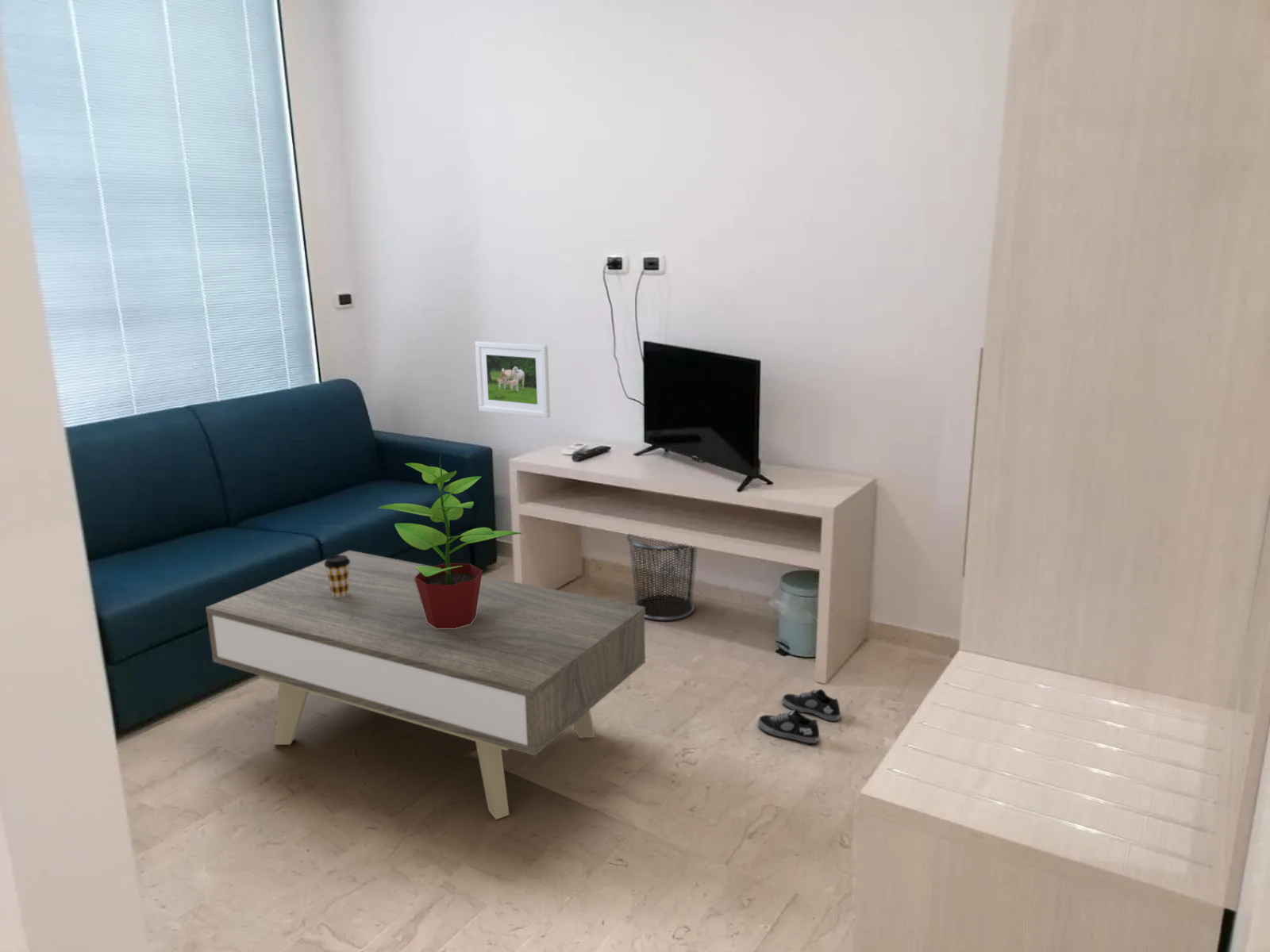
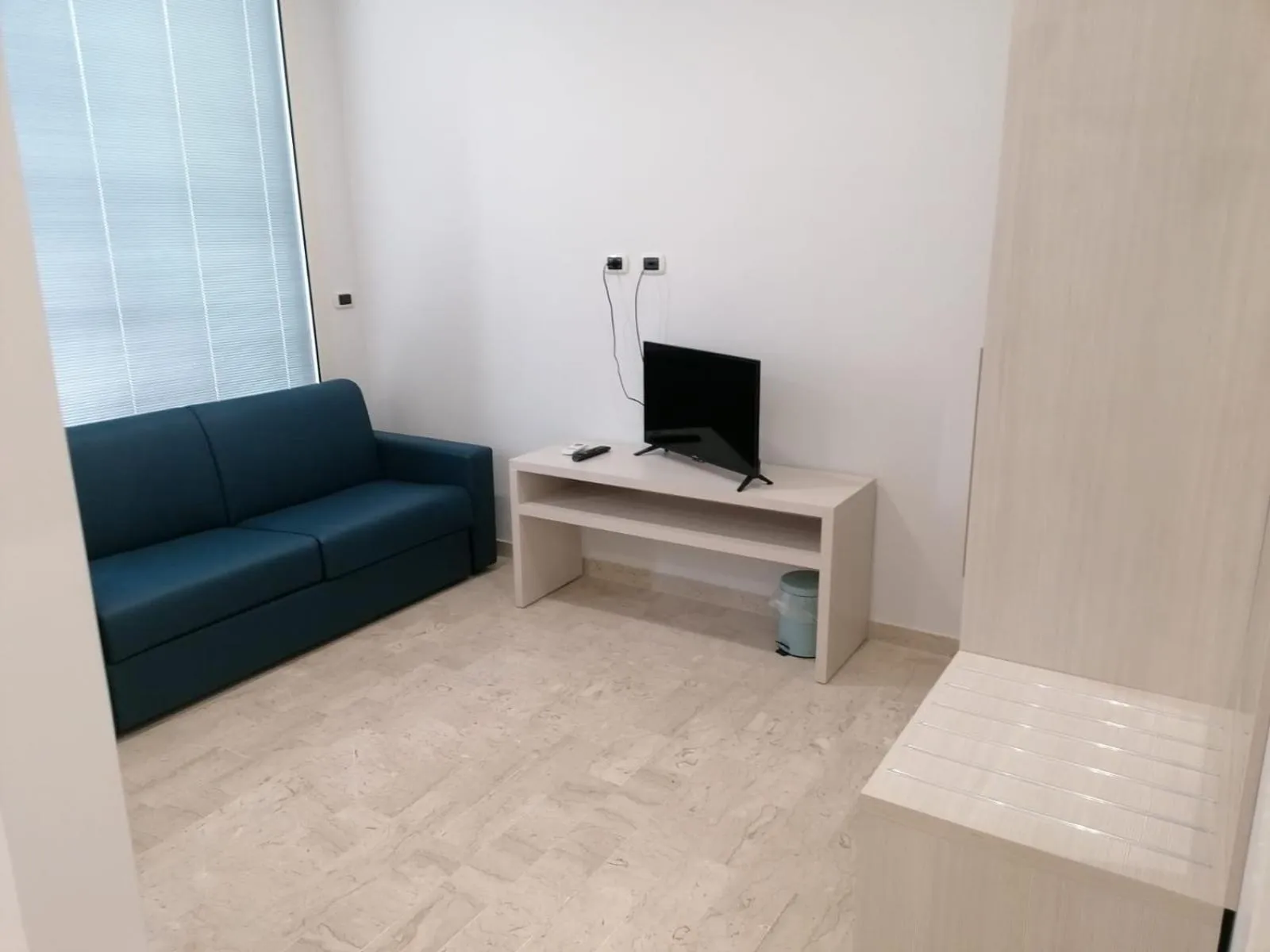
- coffee table [205,550,646,820]
- shoe [757,689,841,744]
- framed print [475,340,551,419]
- trash can [626,533,698,621]
- potted plant [377,453,523,628]
- coffee cup [325,555,350,597]
